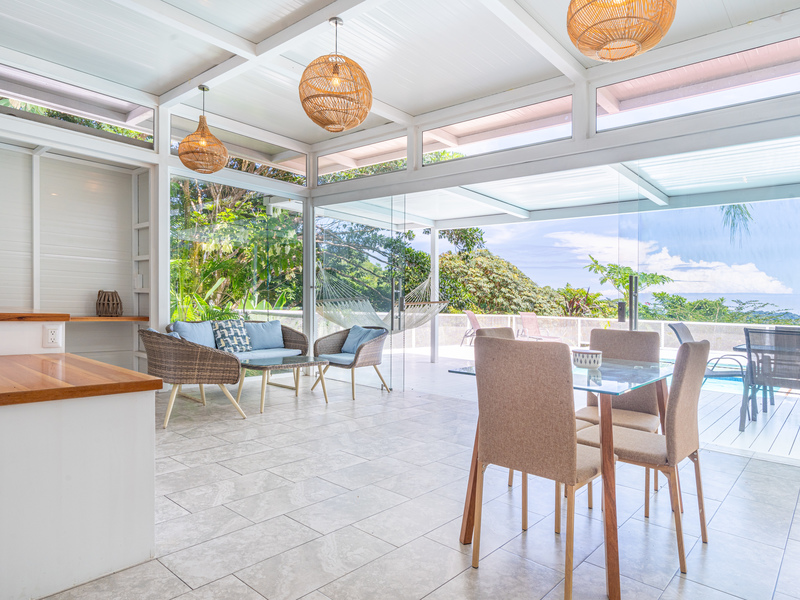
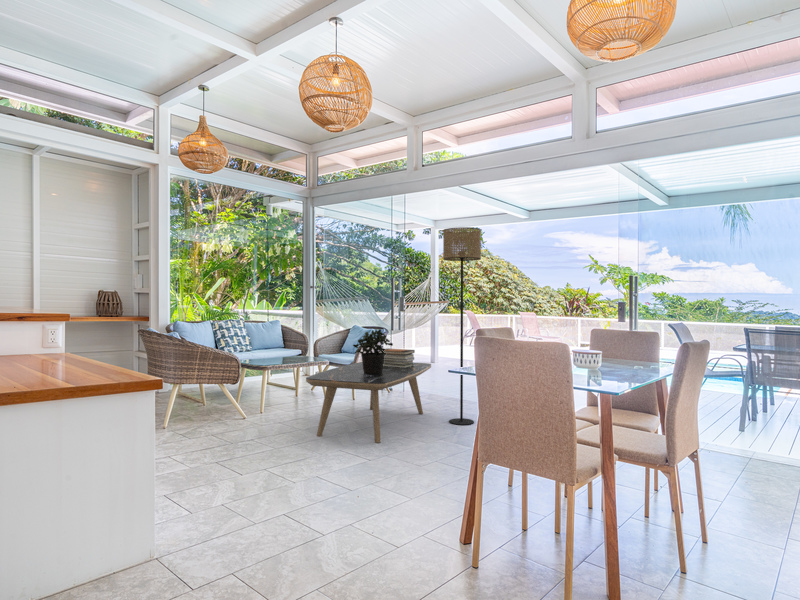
+ book stack [378,347,416,368]
+ floor lamp [442,226,482,426]
+ coffee table [305,361,432,444]
+ potted plant [352,328,394,374]
